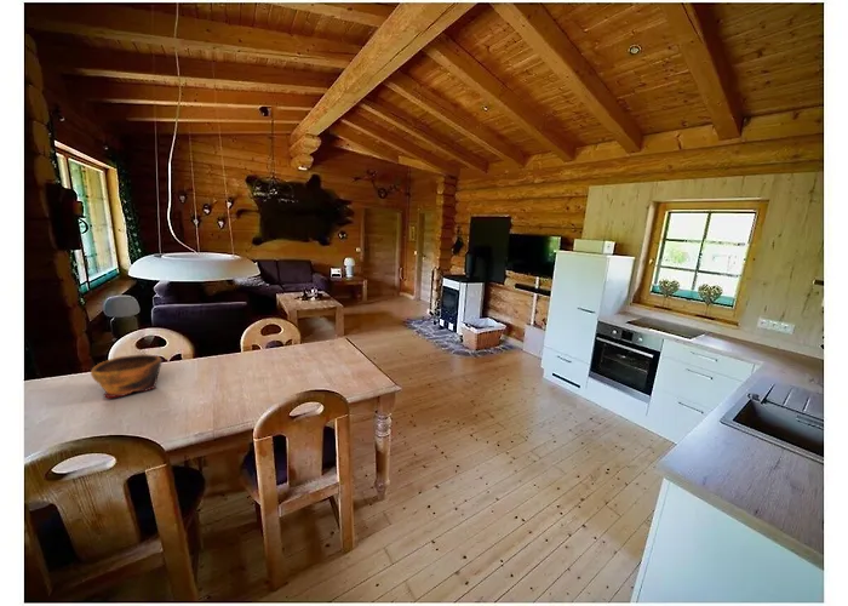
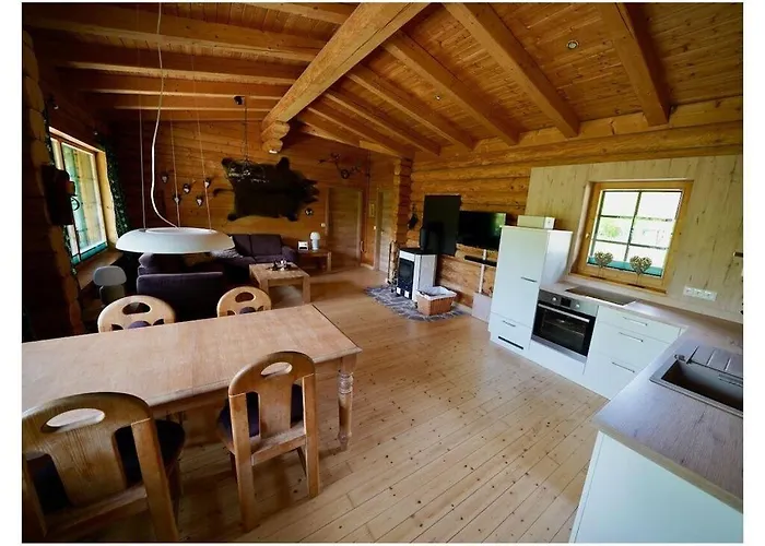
- bowl [90,353,164,400]
